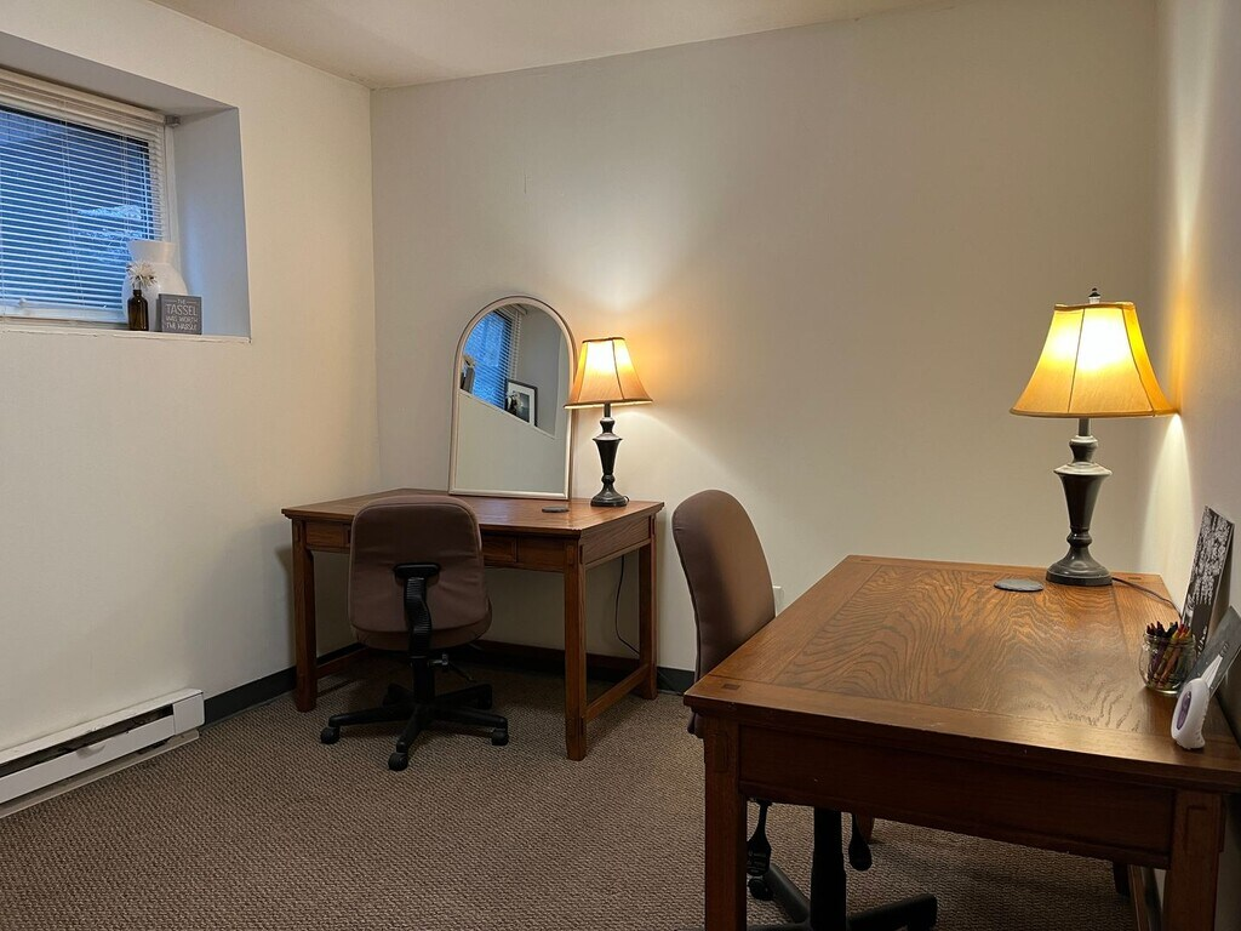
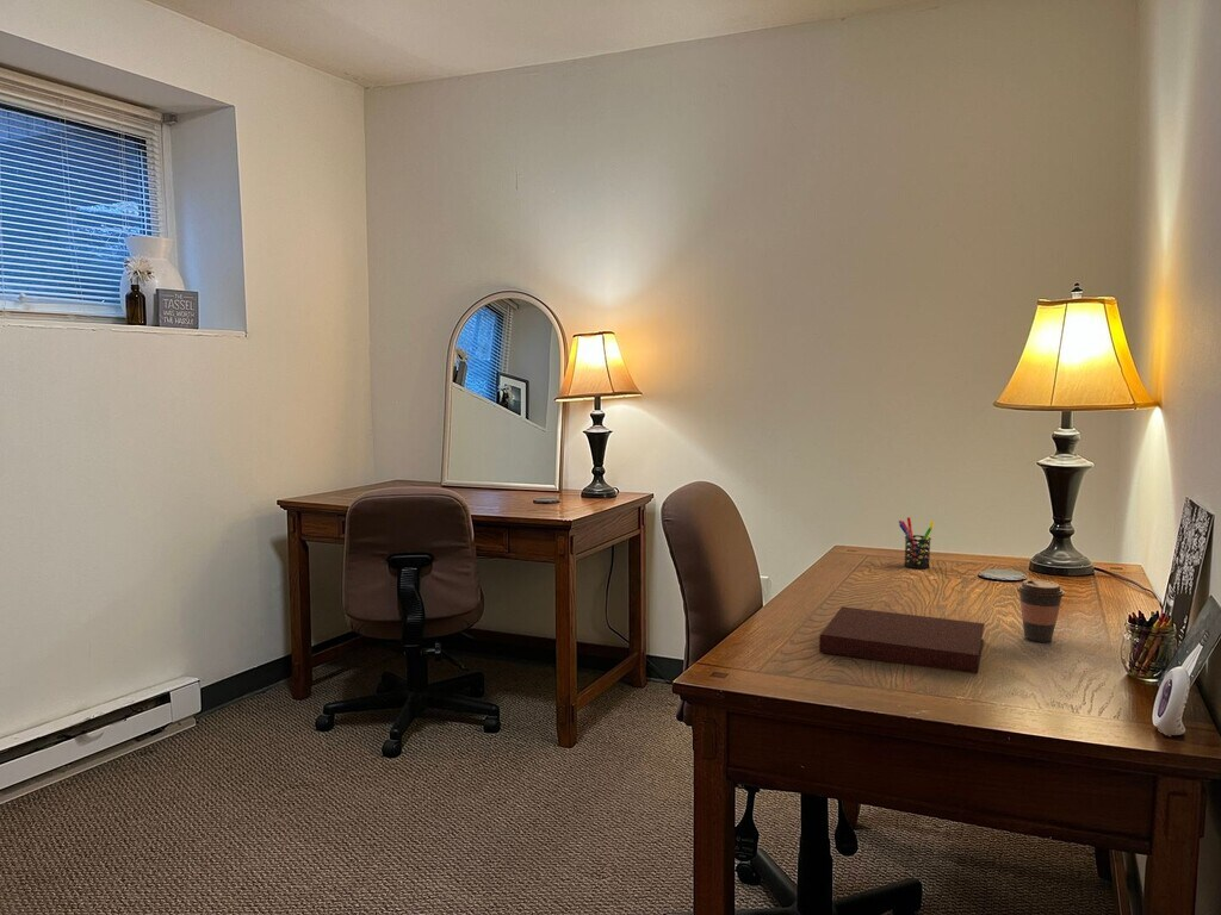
+ pen holder [898,516,936,571]
+ coffee cup [1016,578,1066,643]
+ notebook [818,605,986,674]
